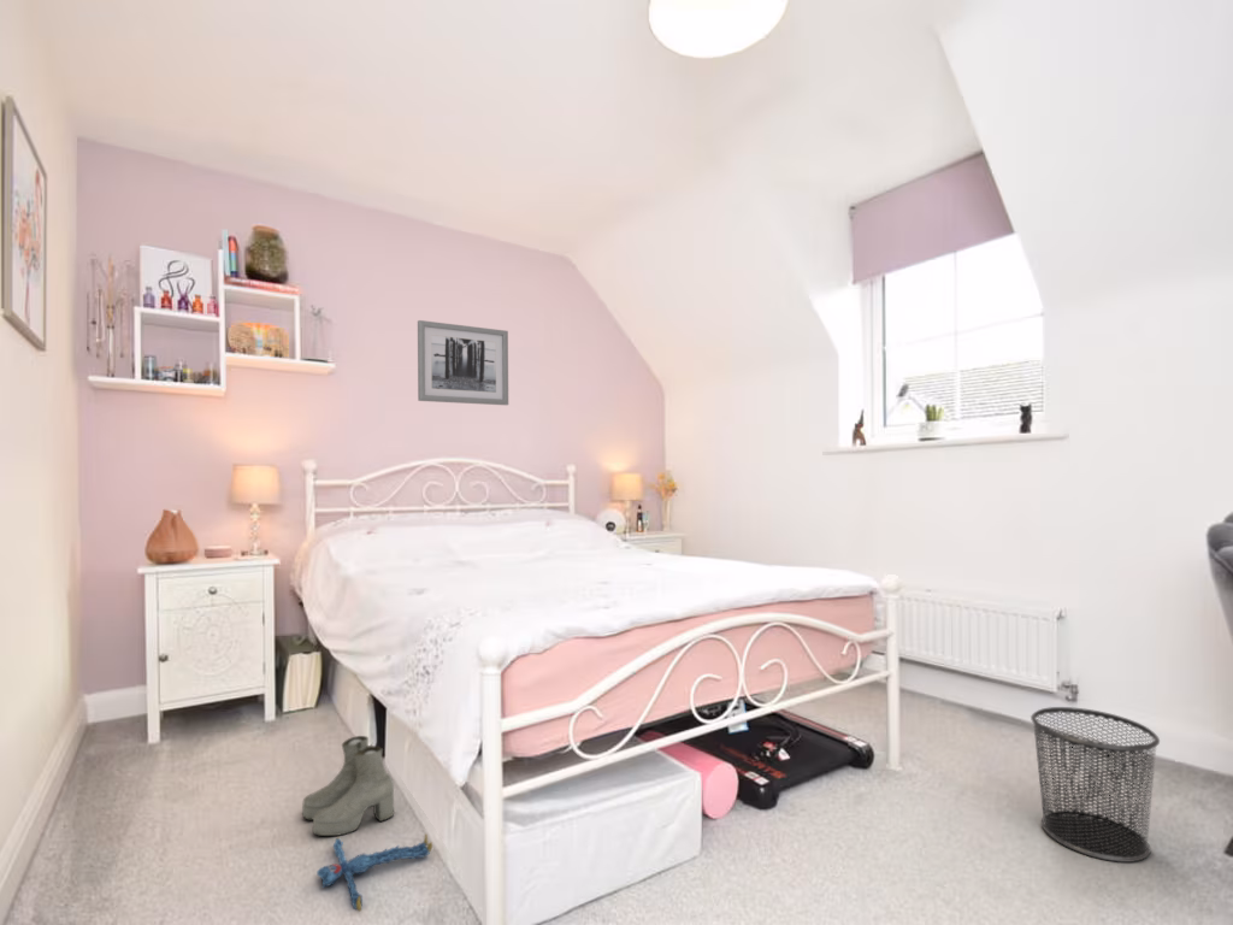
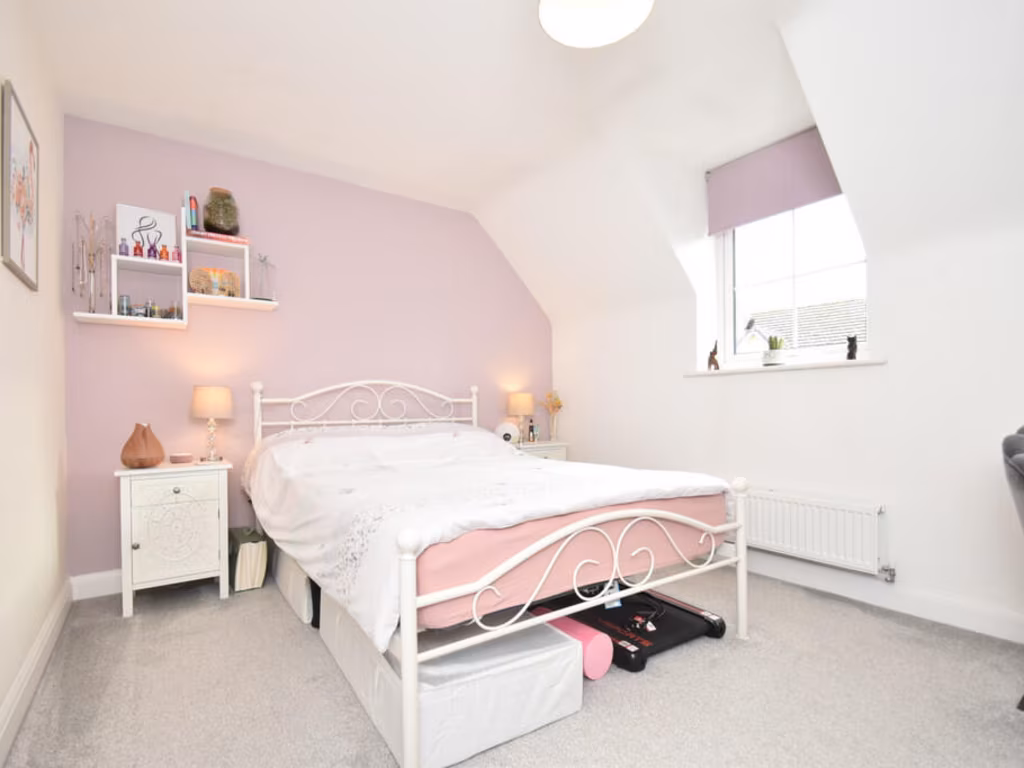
- wall art [417,319,509,406]
- plush toy [315,832,433,912]
- boots [301,735,395,837]
- waste bin [1030,706,1161,864]
